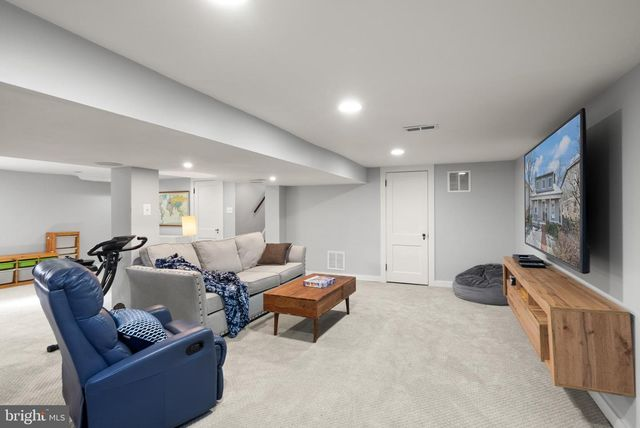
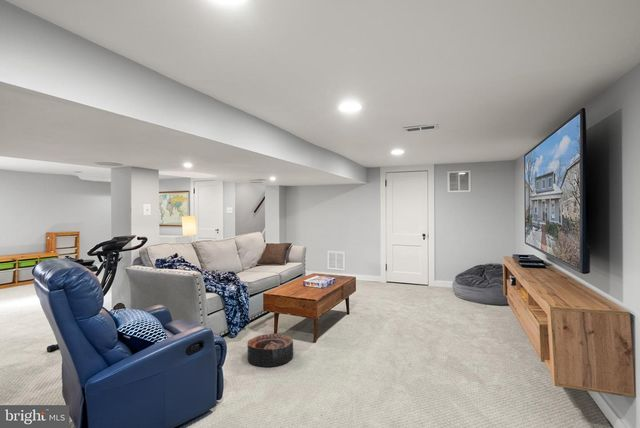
+ basket [247,333,294,368]
